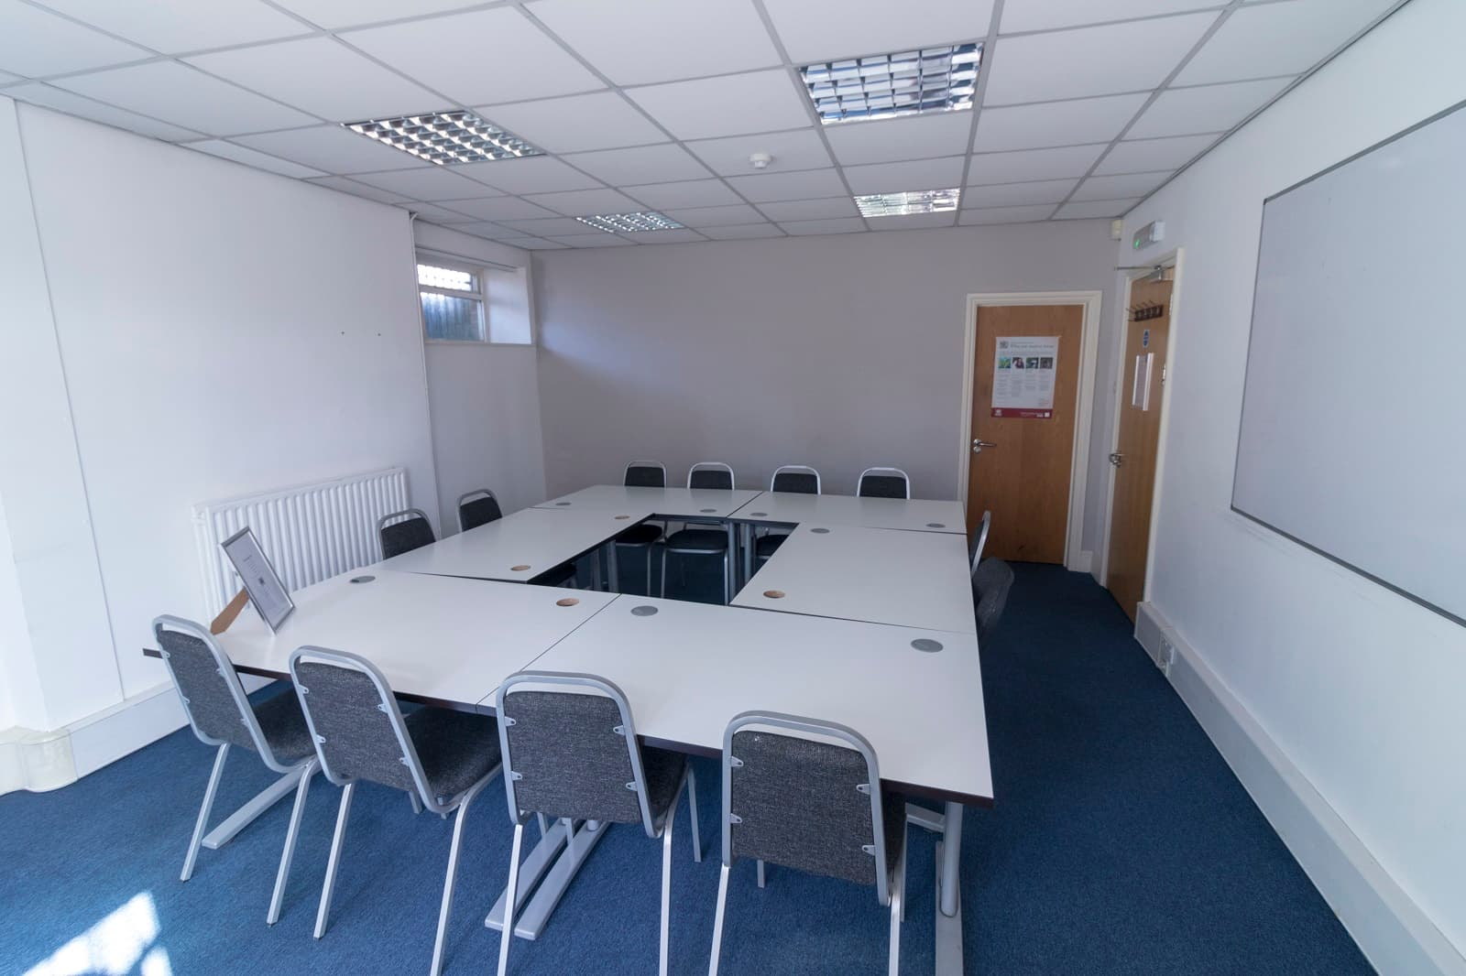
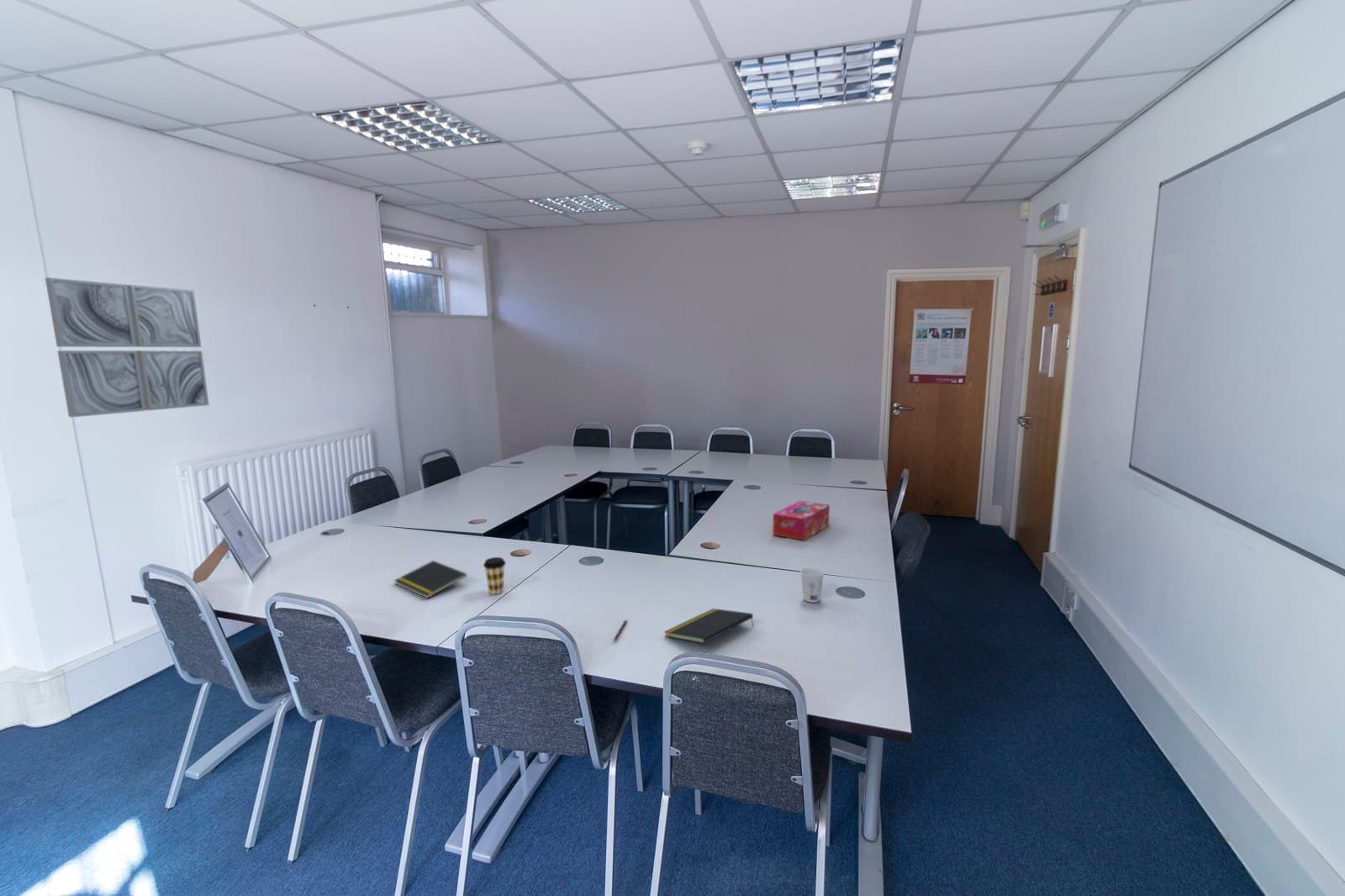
+ notepad [663,608,754,644]
+ coffee cup [483,556,507,595]
+ tissue box [772,500,831,541]
+ wall art [45,277,210,418]
+ notepad [393,560,467,599]
+ pen [613,619,628,642]
+ cup [799,567,825,603]
